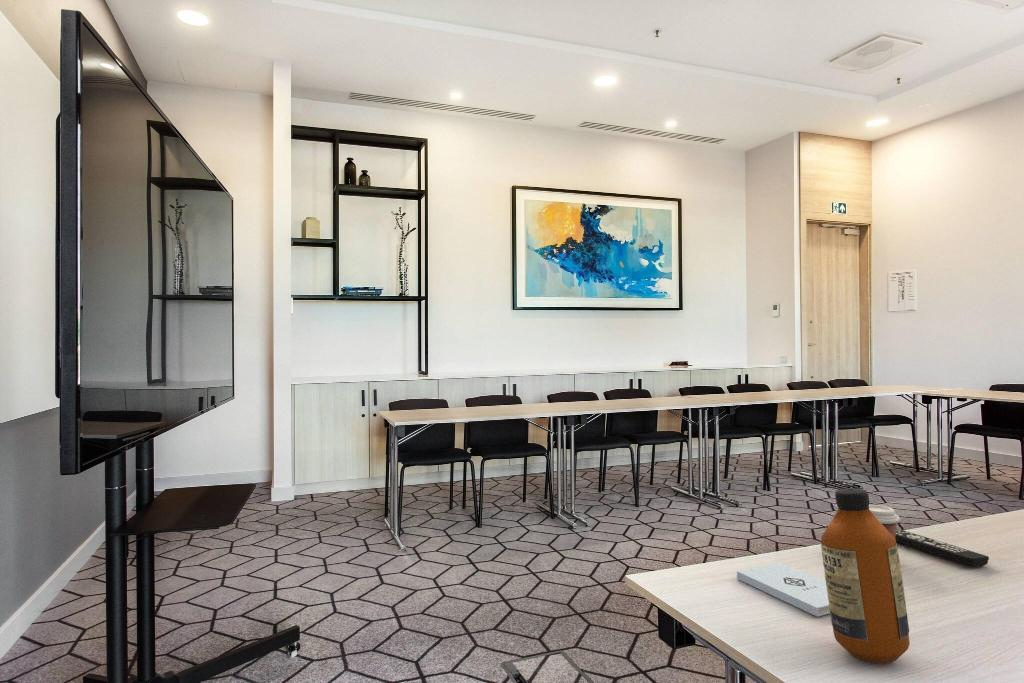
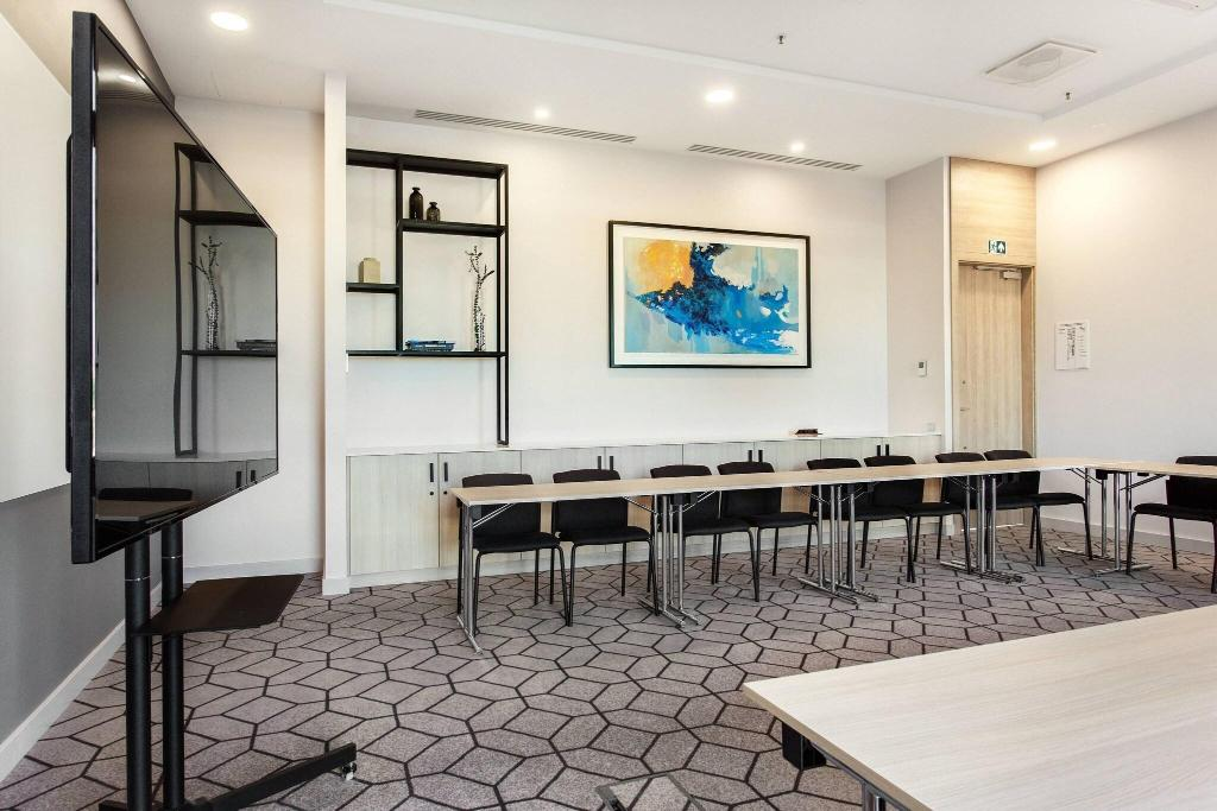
- remote control [895,528,990,568]
- bottle [819,488,911,665]
- notepad [736,562,830,617]
- coffee cup [869,504,901,538]
